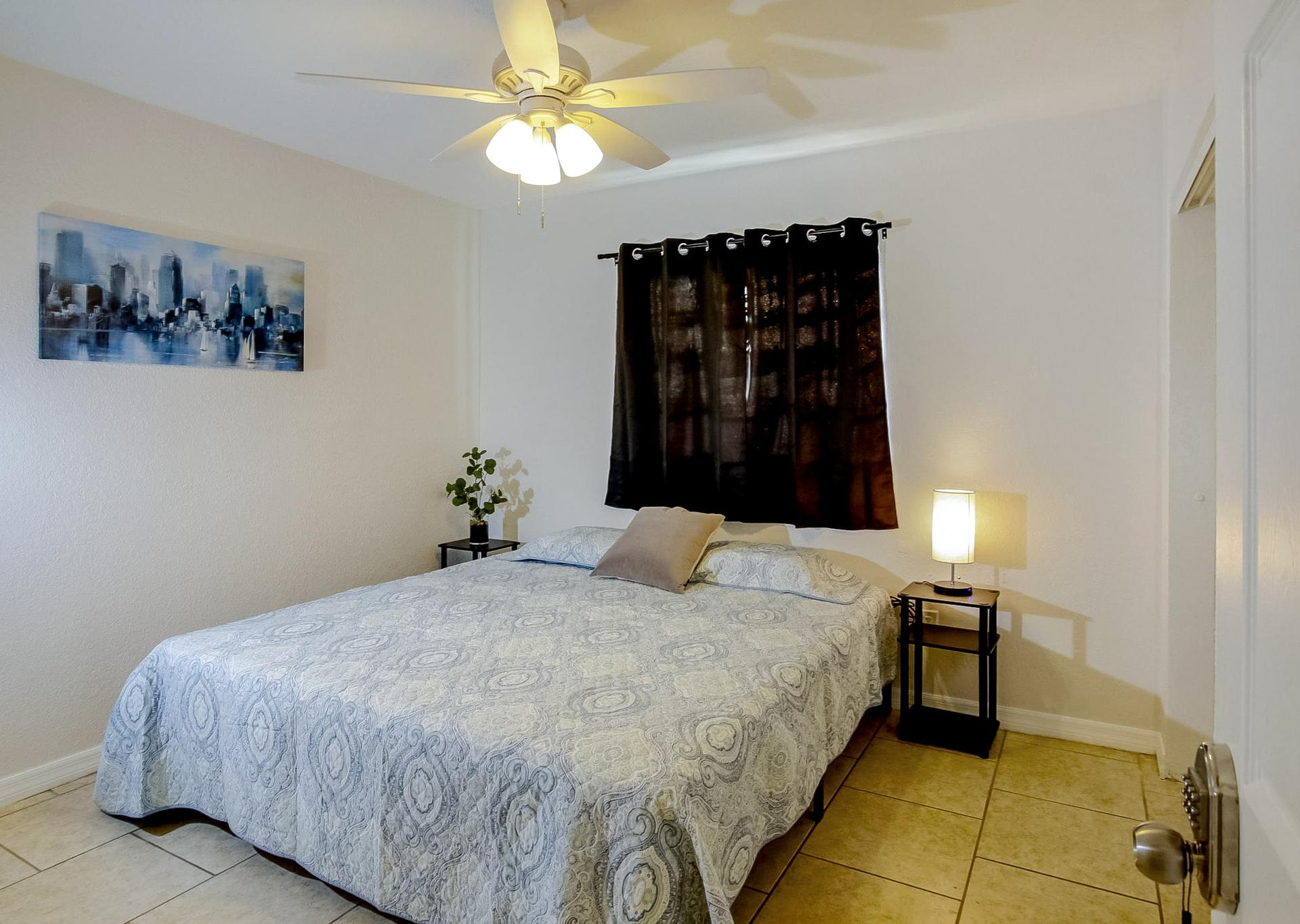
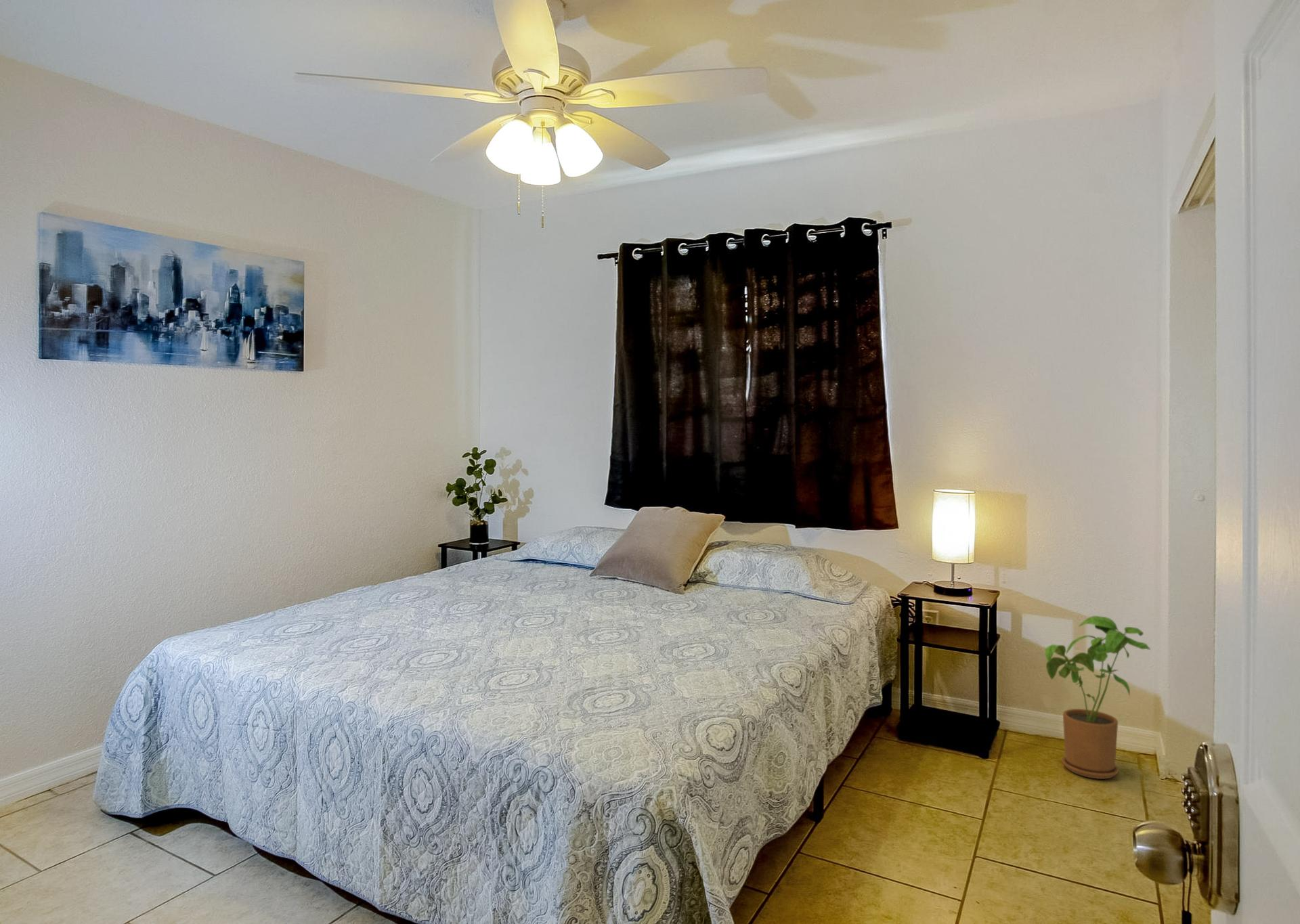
+ house plant [1044,615,1151,780]
